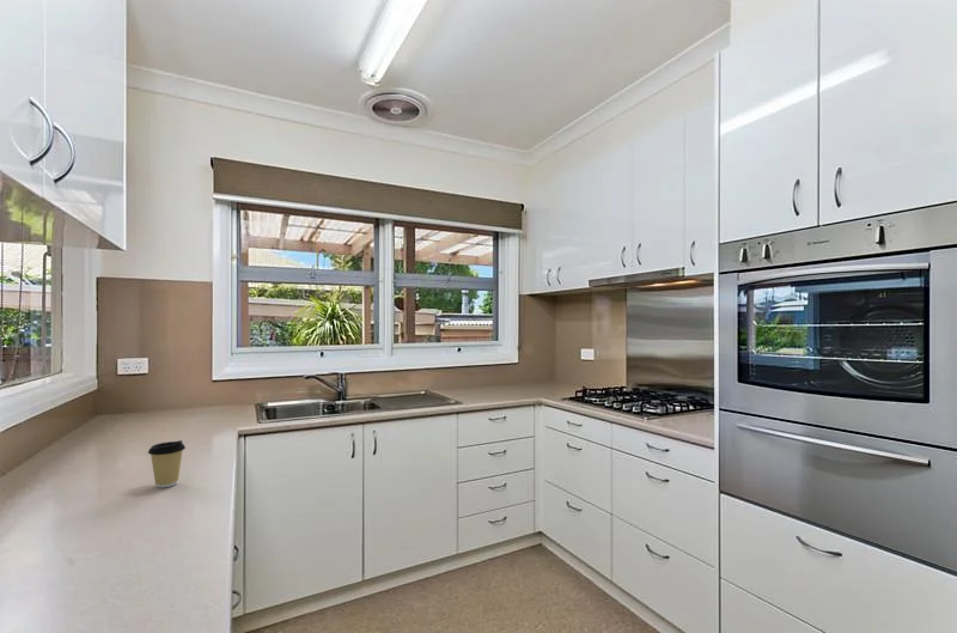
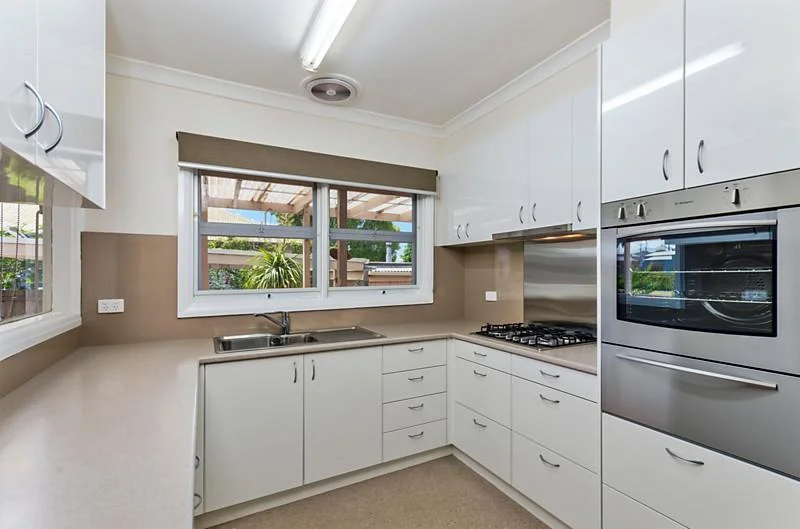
- coffee cup [147,439,187,488]
